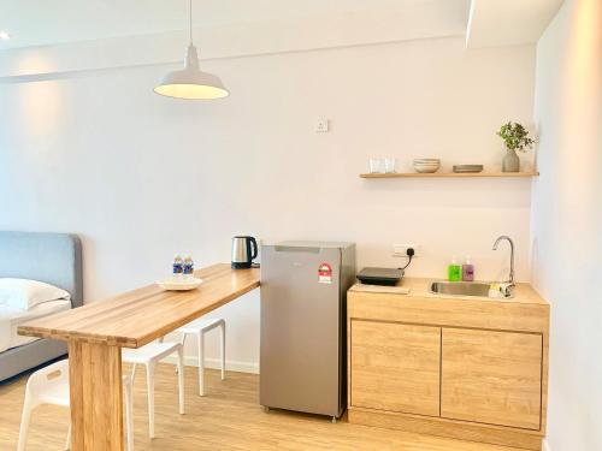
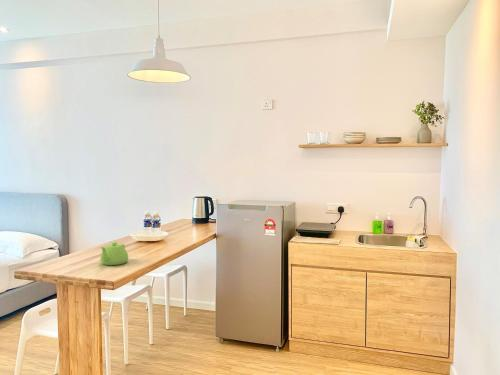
+ teapot [99,241,129,266]
